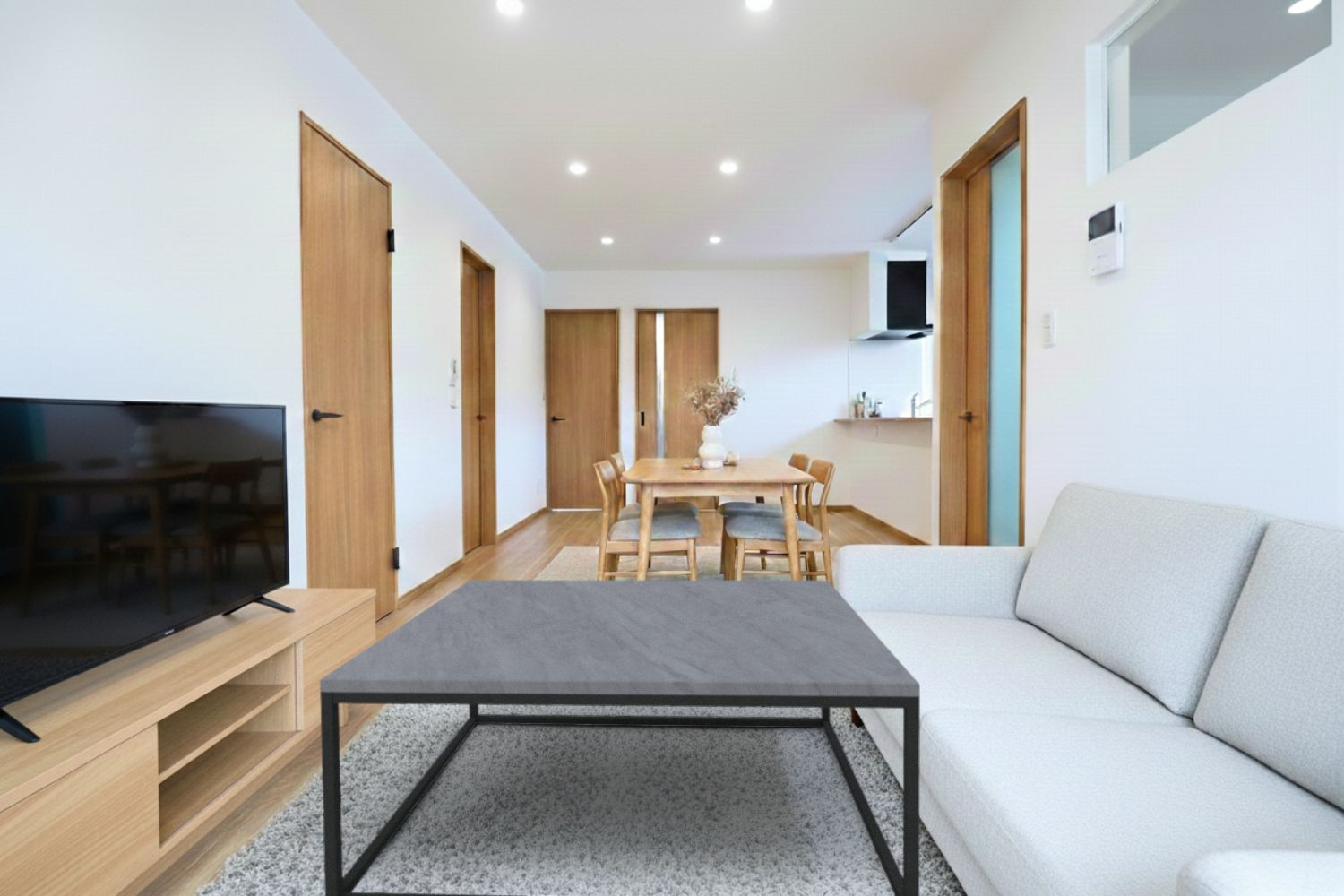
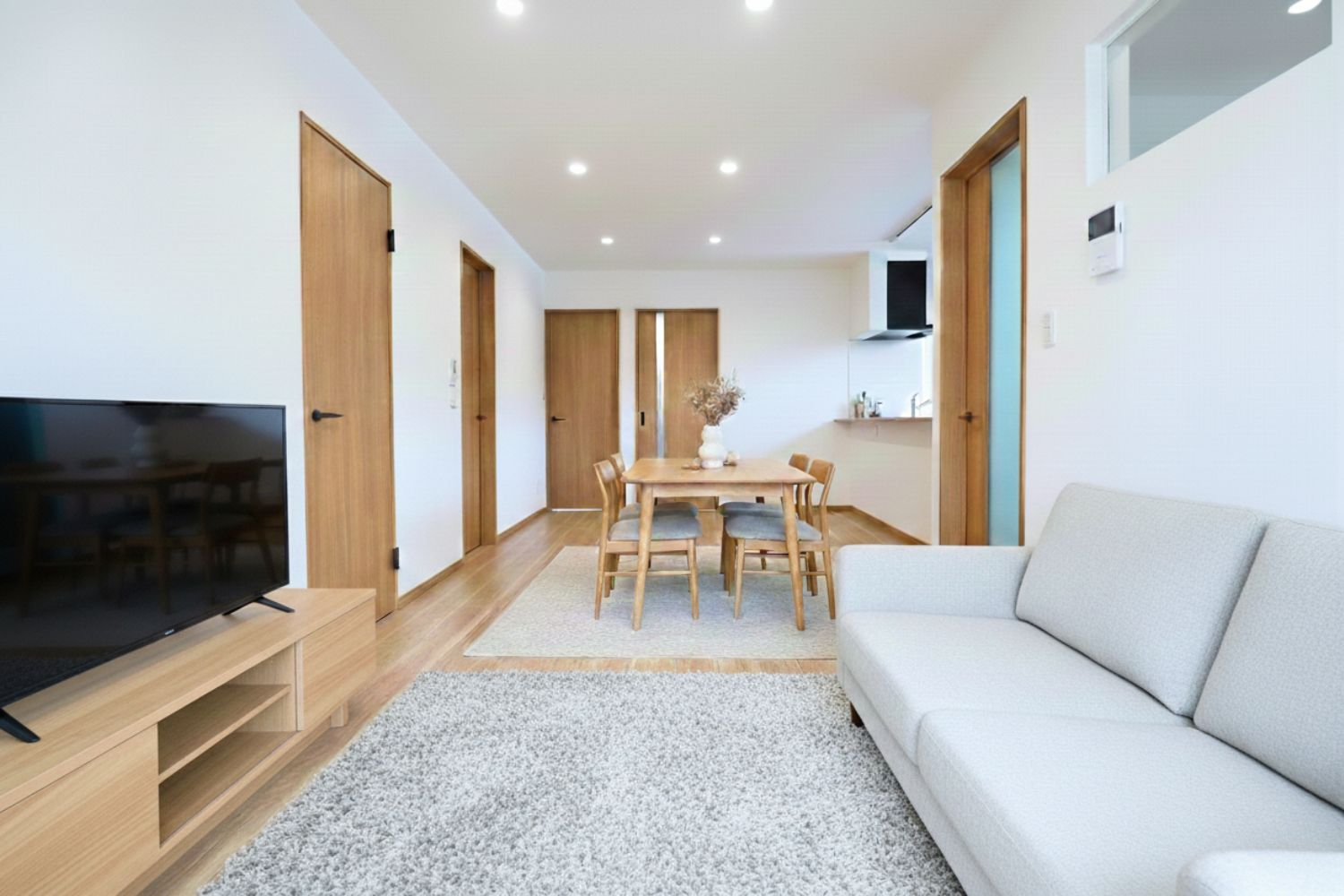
- coffee table [319,579,921,896]
